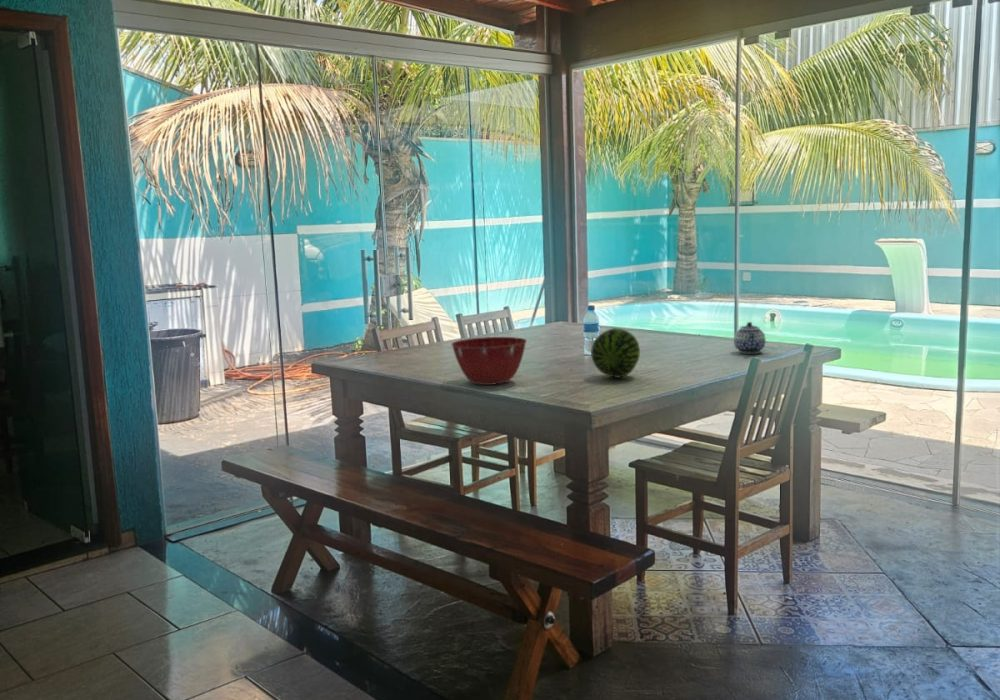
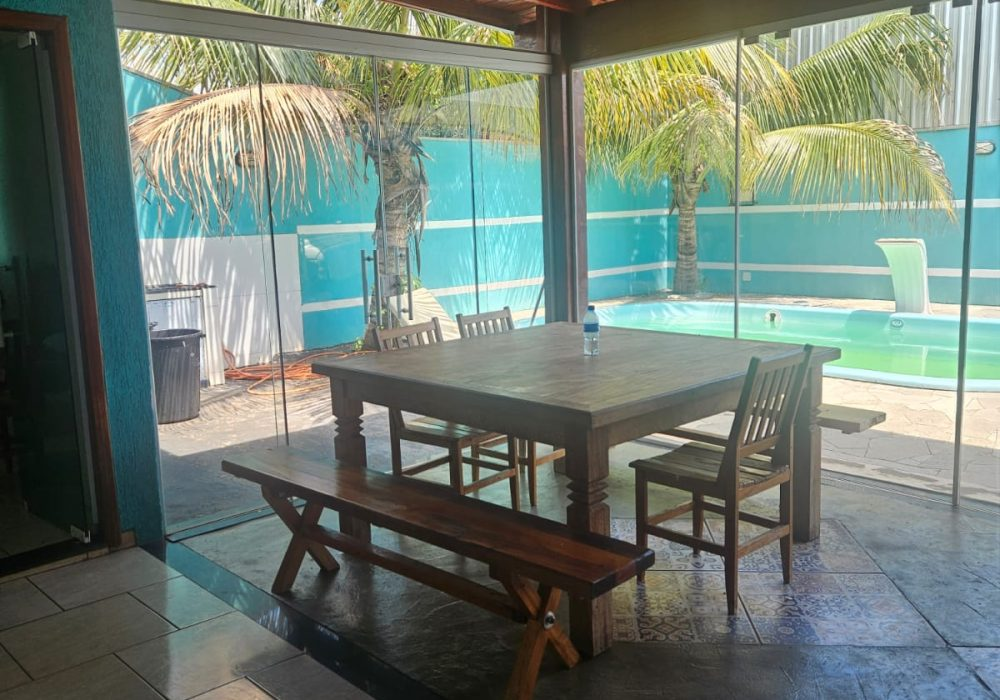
- teapot [733,321,767,355]
- fruit [590,327,641,379]
- mixing bowl [450,336,528,386]
